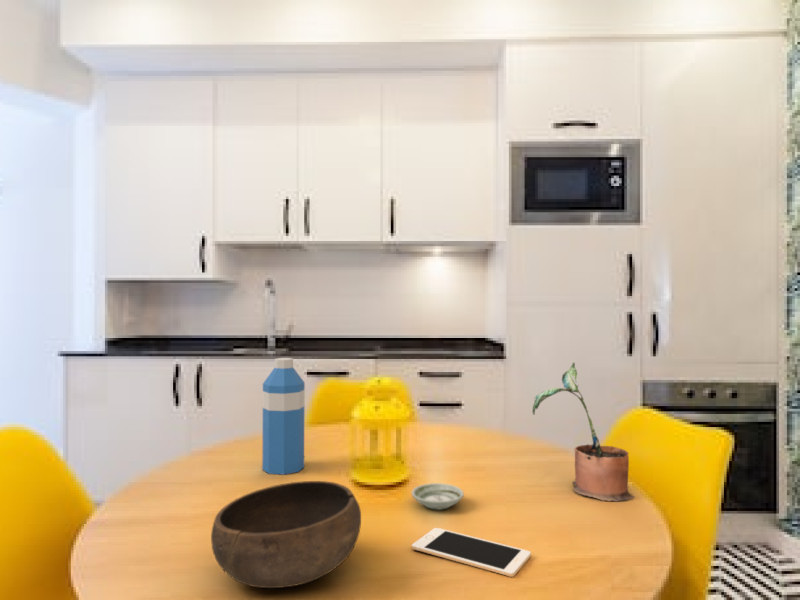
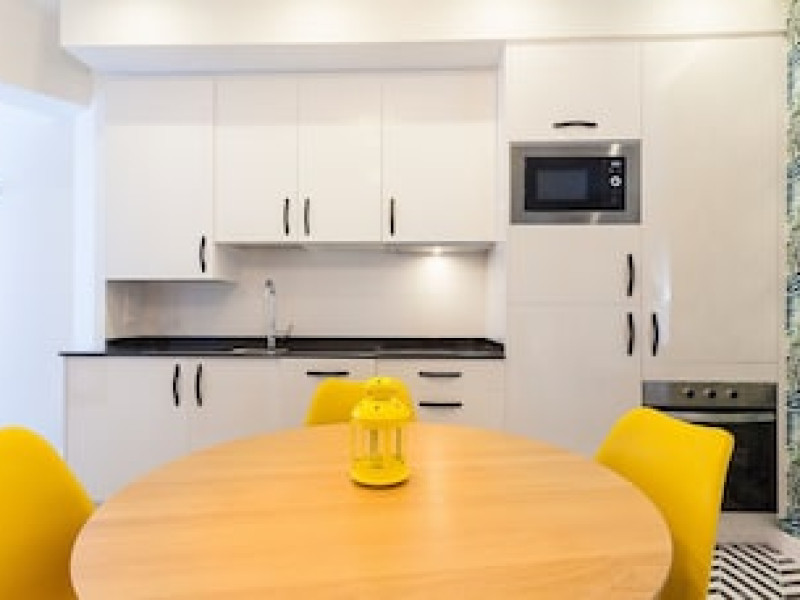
- potted plant [532,362,635,502]
- saucer [411,482,465,511]
- water bottle [261,357,306,476]
- cell phone [411,527,532,578]
- bowl [210,480,362,589]
